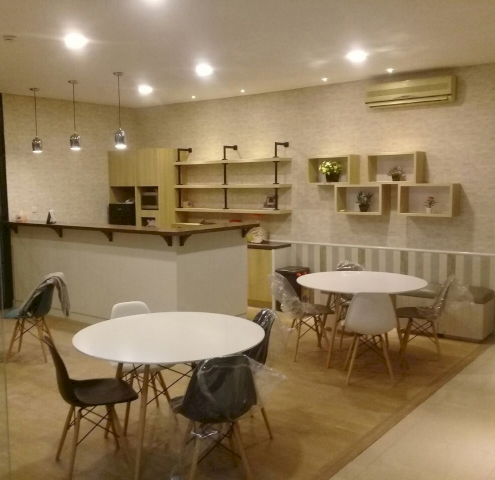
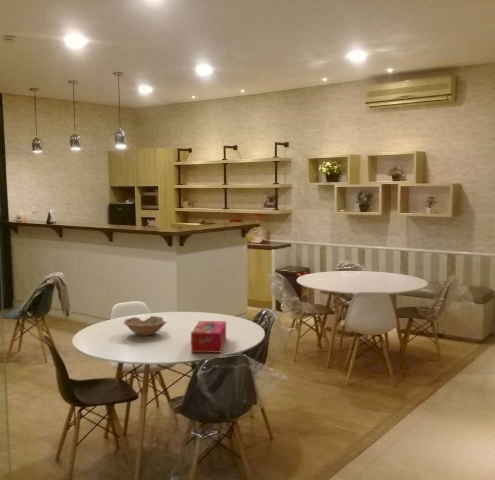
+ tissue box [190,320,227,354]
+ bowl [123,315,168,336]
